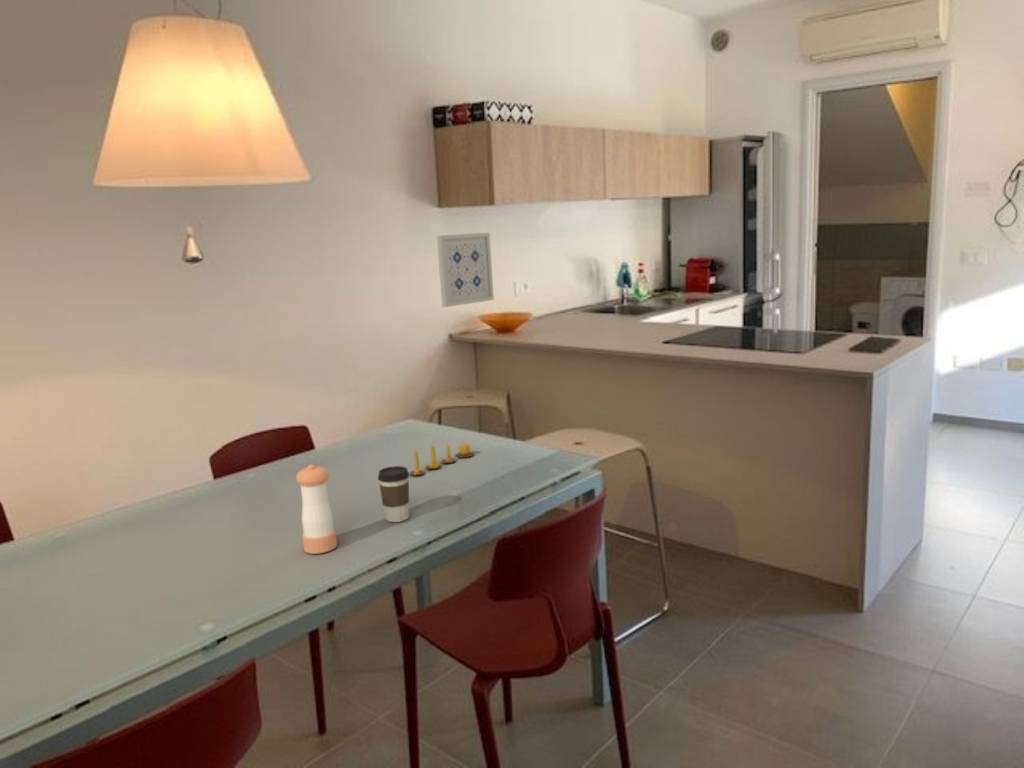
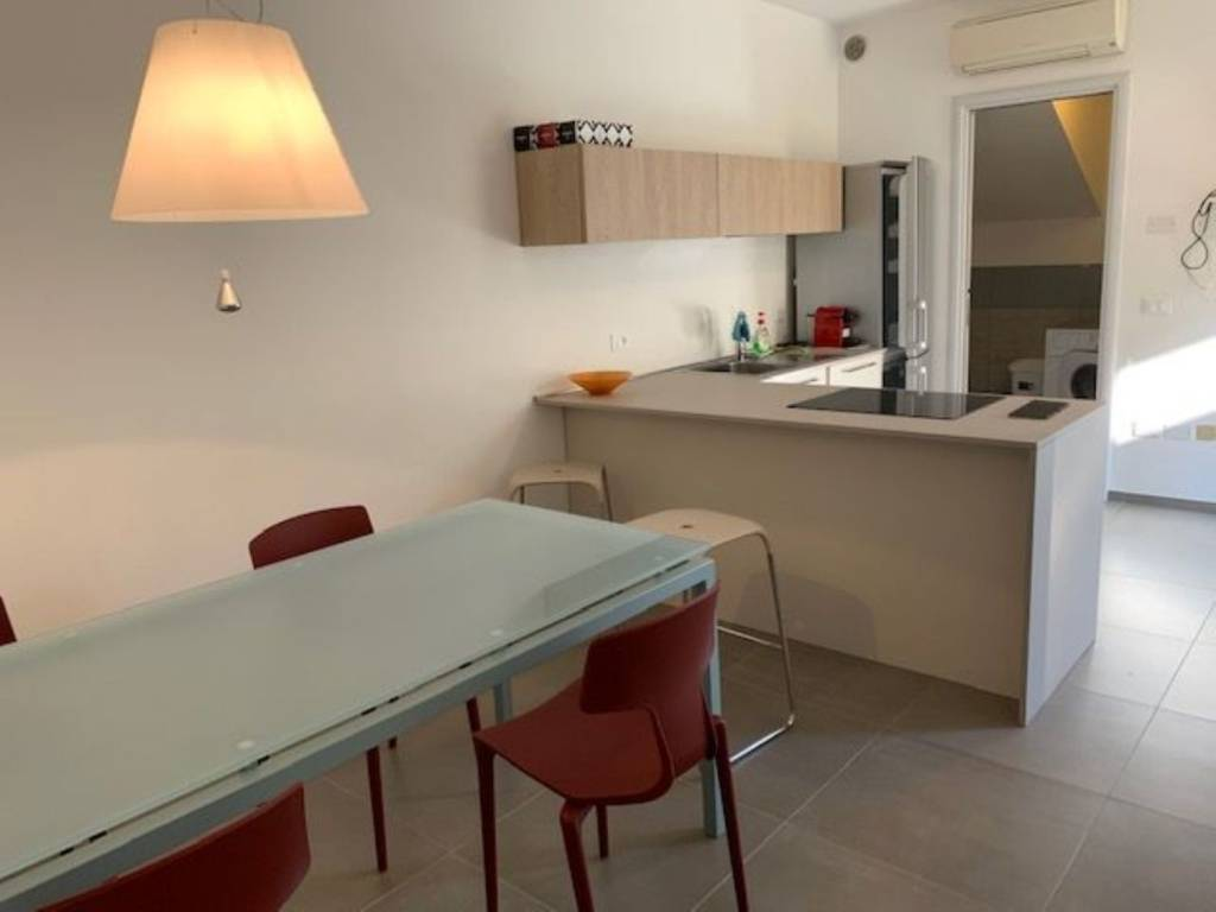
- coffee cup [377,465,410,523]
- candle [409,441,474,477]
- wall art [436,232,495,308]
- pepper shaker [295,463,338,555]
